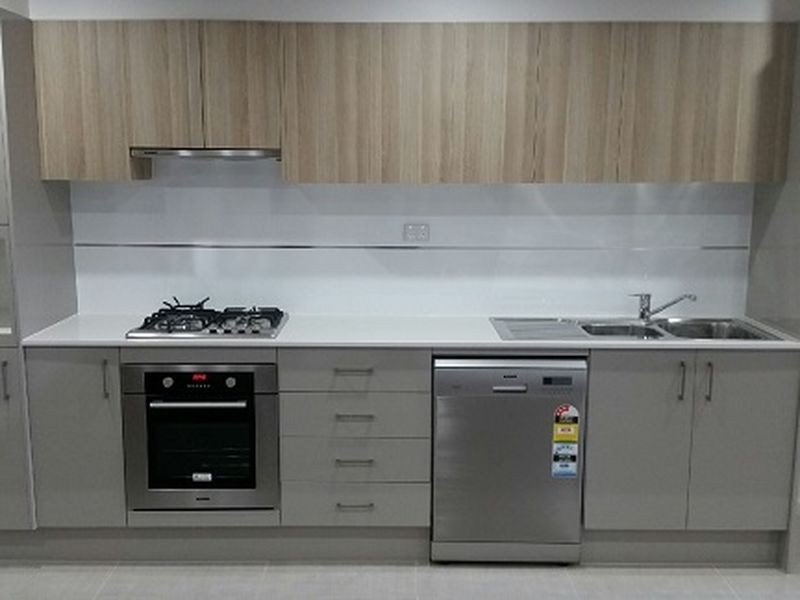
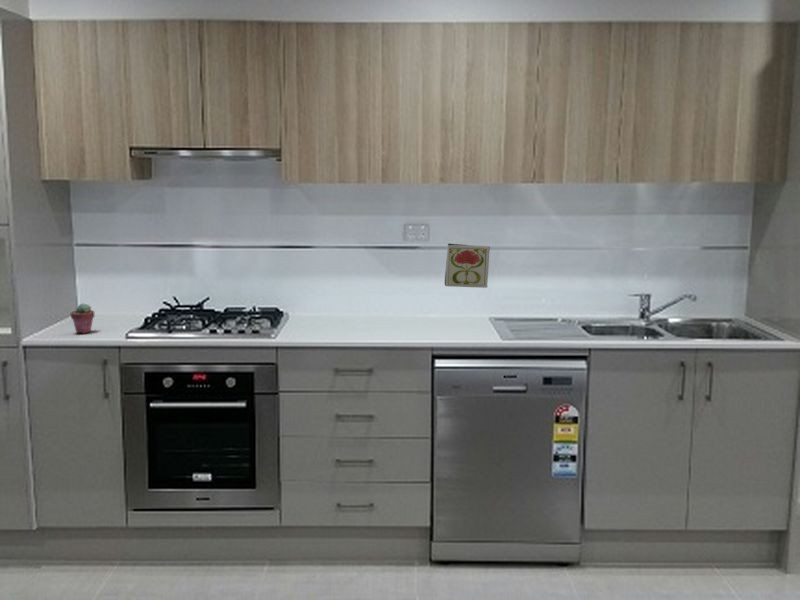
+ potted succulent [70,302,96,334]
+ decorative tile [444,243,491,289]
